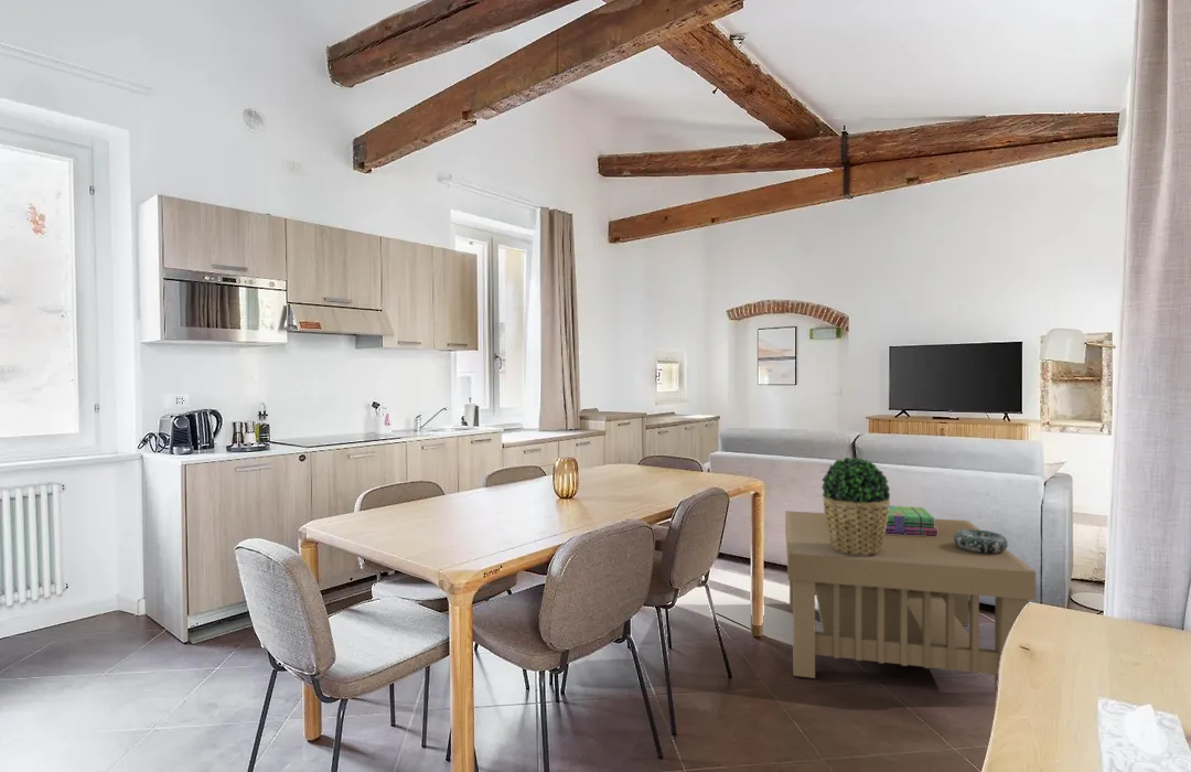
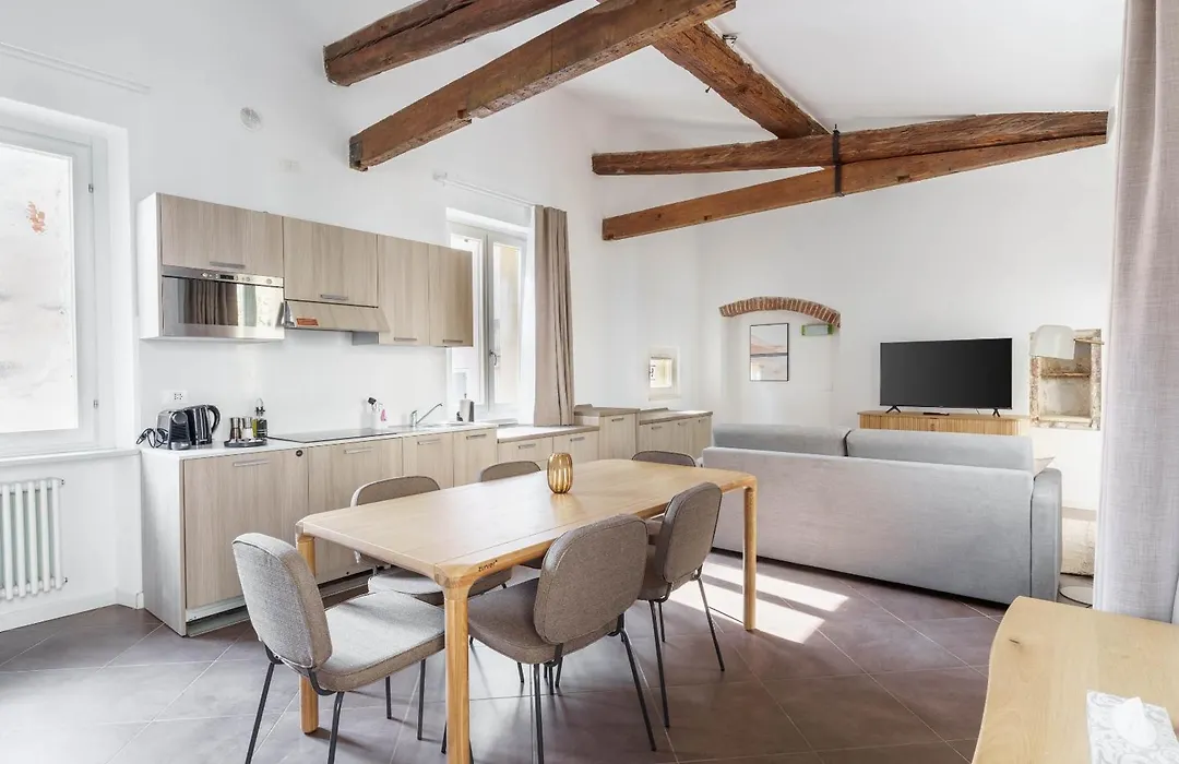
- potted plant [820,457,891,557]
- decorative bowl [954,528,1009,554]
- stack of books [884,504,937,536]
- coffee table [784,510,1037,693]
